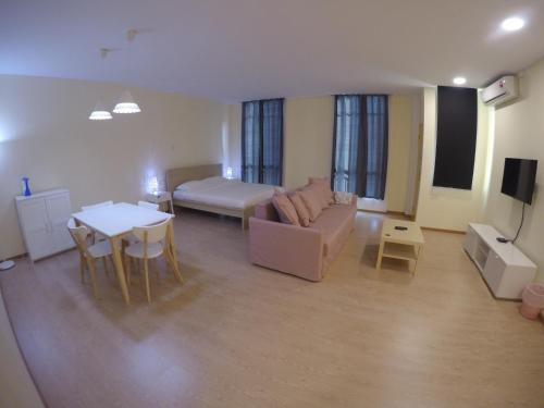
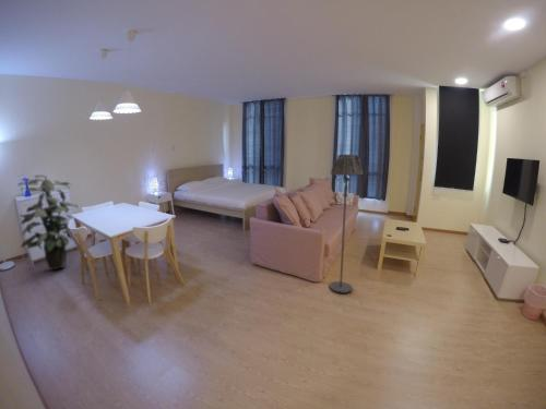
+ floor lamp [328,153,364,294]
+ indoor plant [16,173,80,272]
